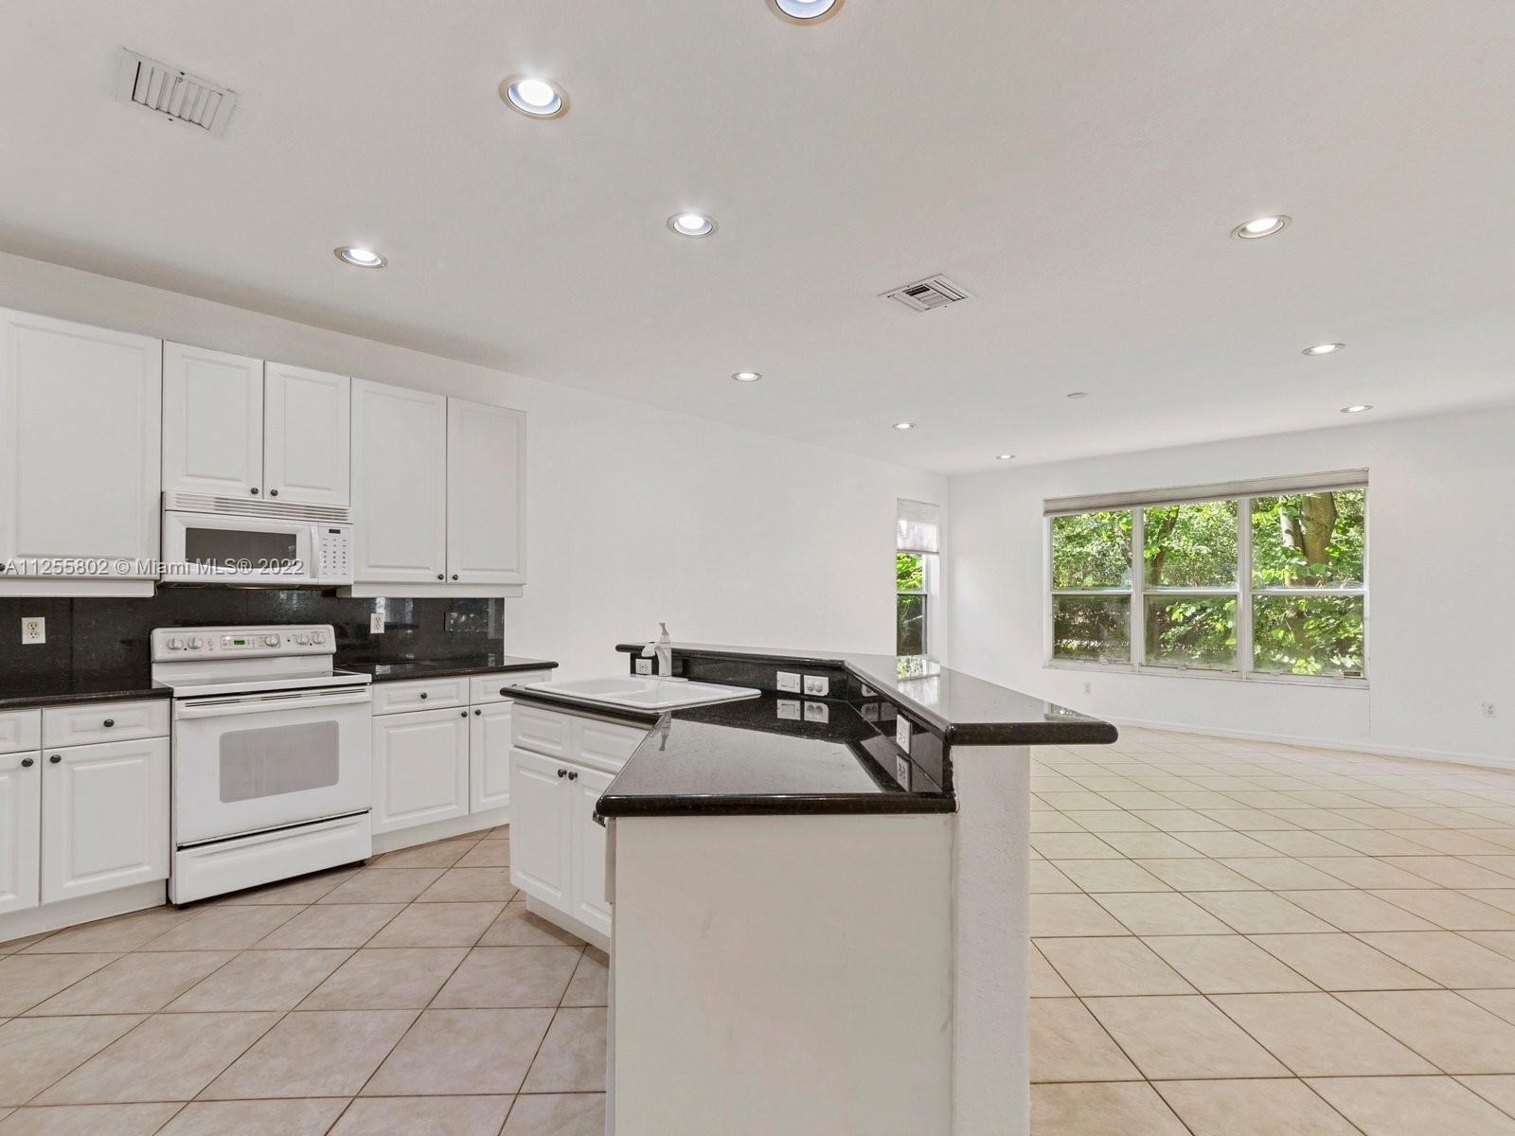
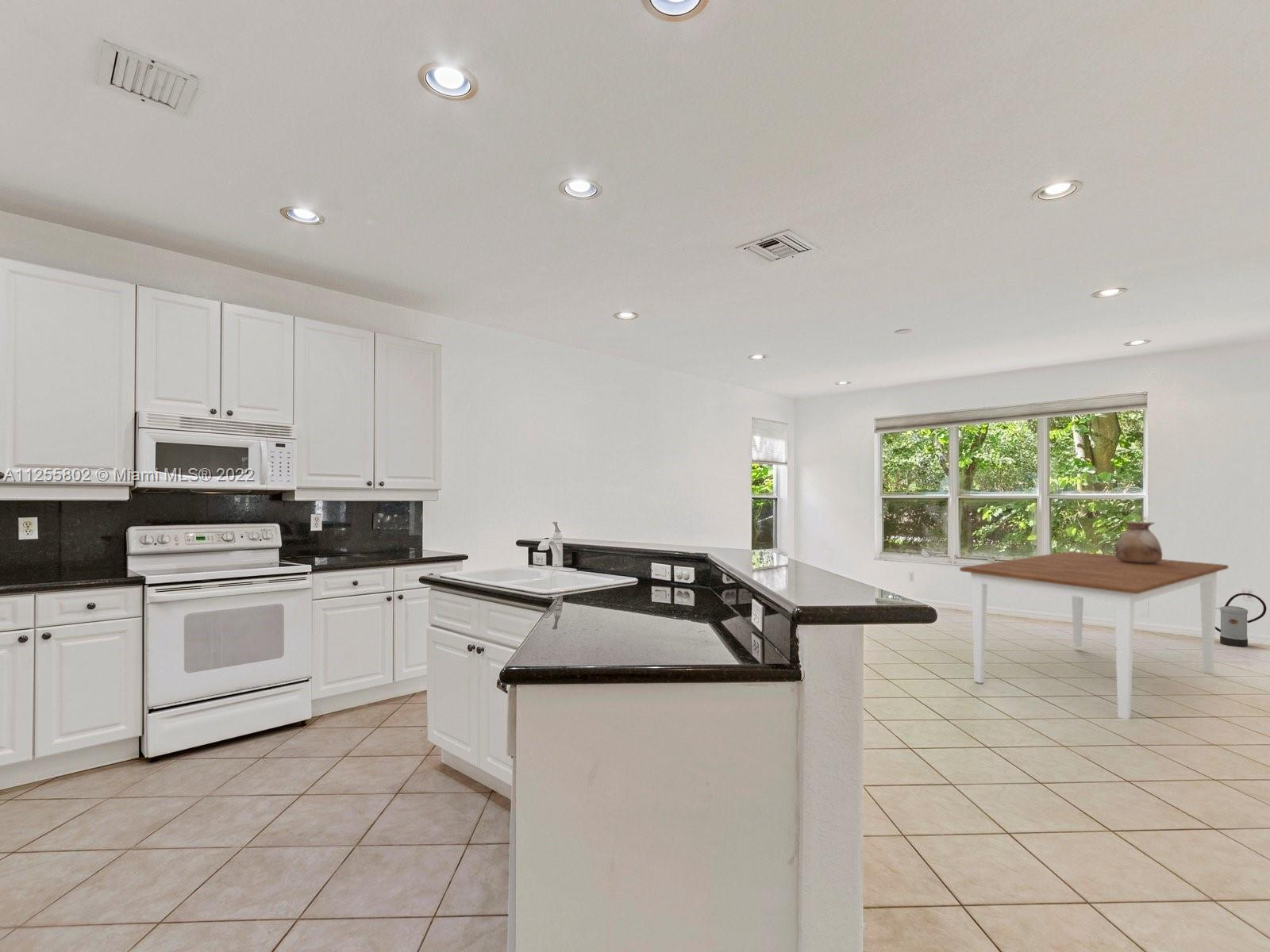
+ dining table [959,551,1229,720]
+ vase [1114,520,1163,564]
+ watering can [1215,593,1268,648]
